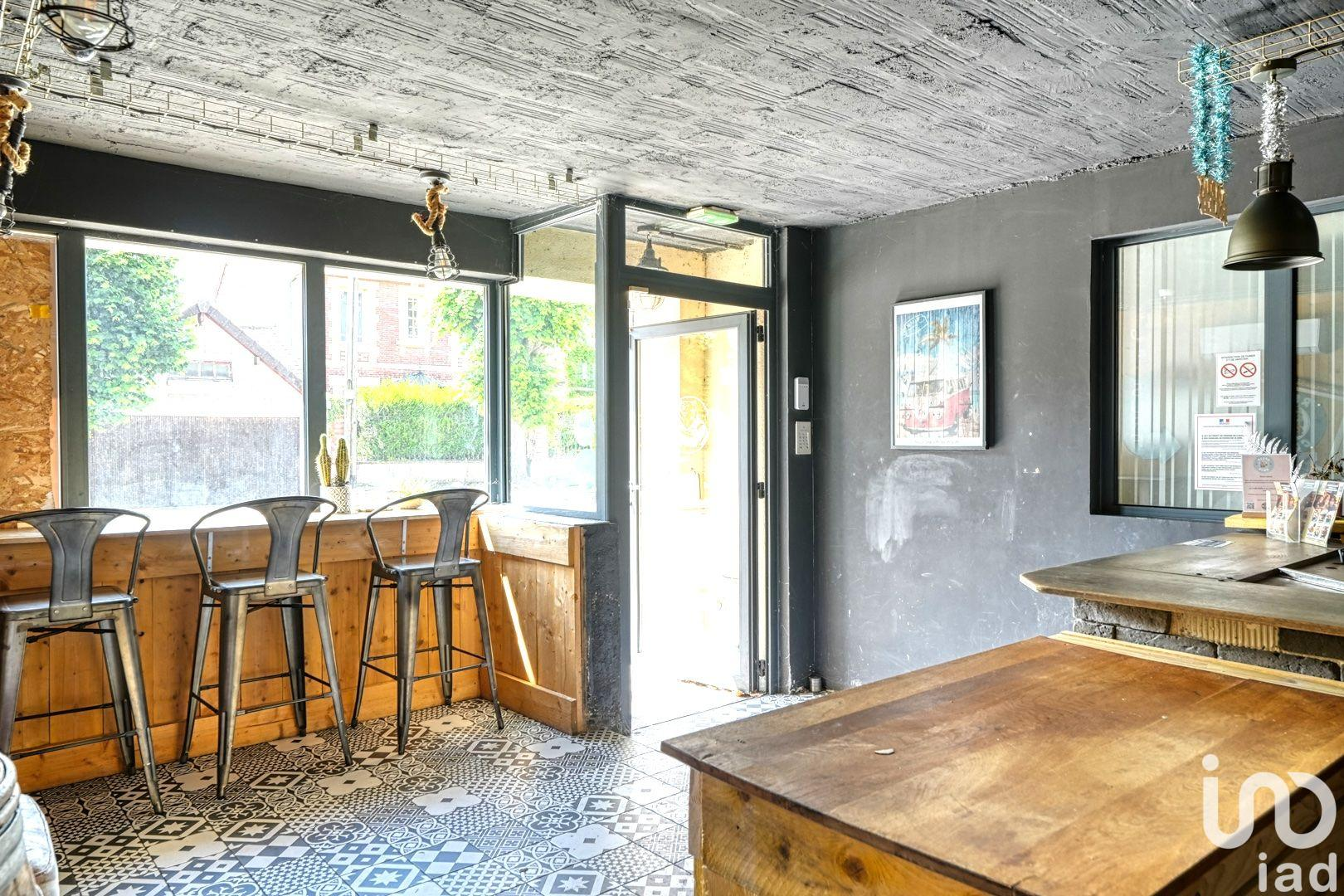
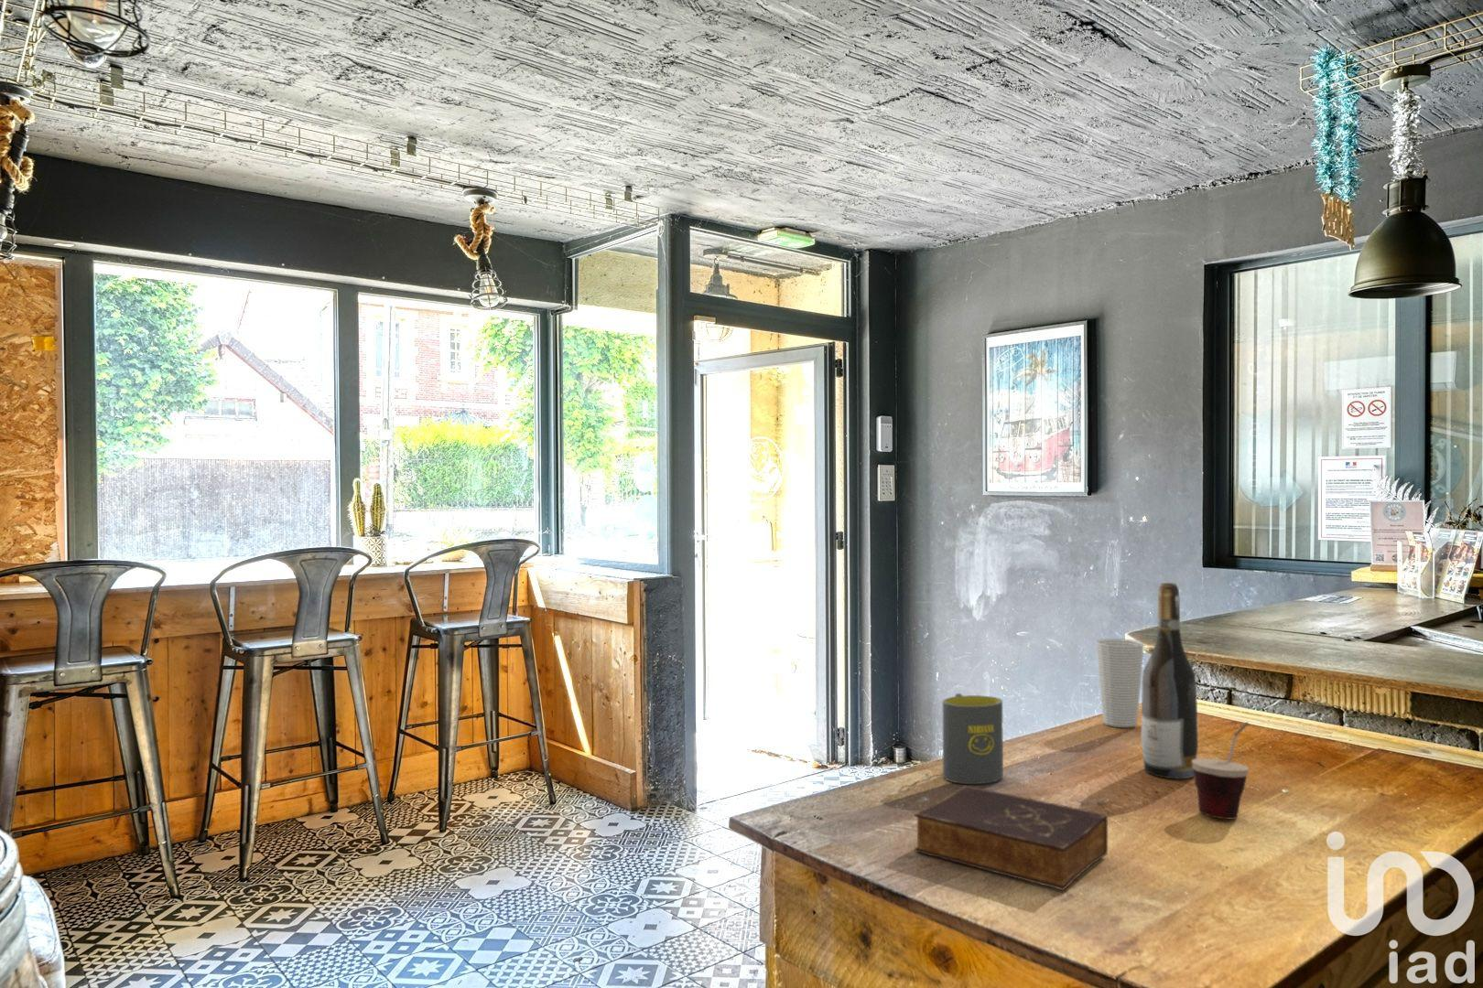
+ cup [1095,637,1145,728]
+ mug [942,692,1004,785]
+ book [914,785,1109,891]
+ wine bottle [1141,582,1199,780]
+ cup [1192,721,1249,819]
